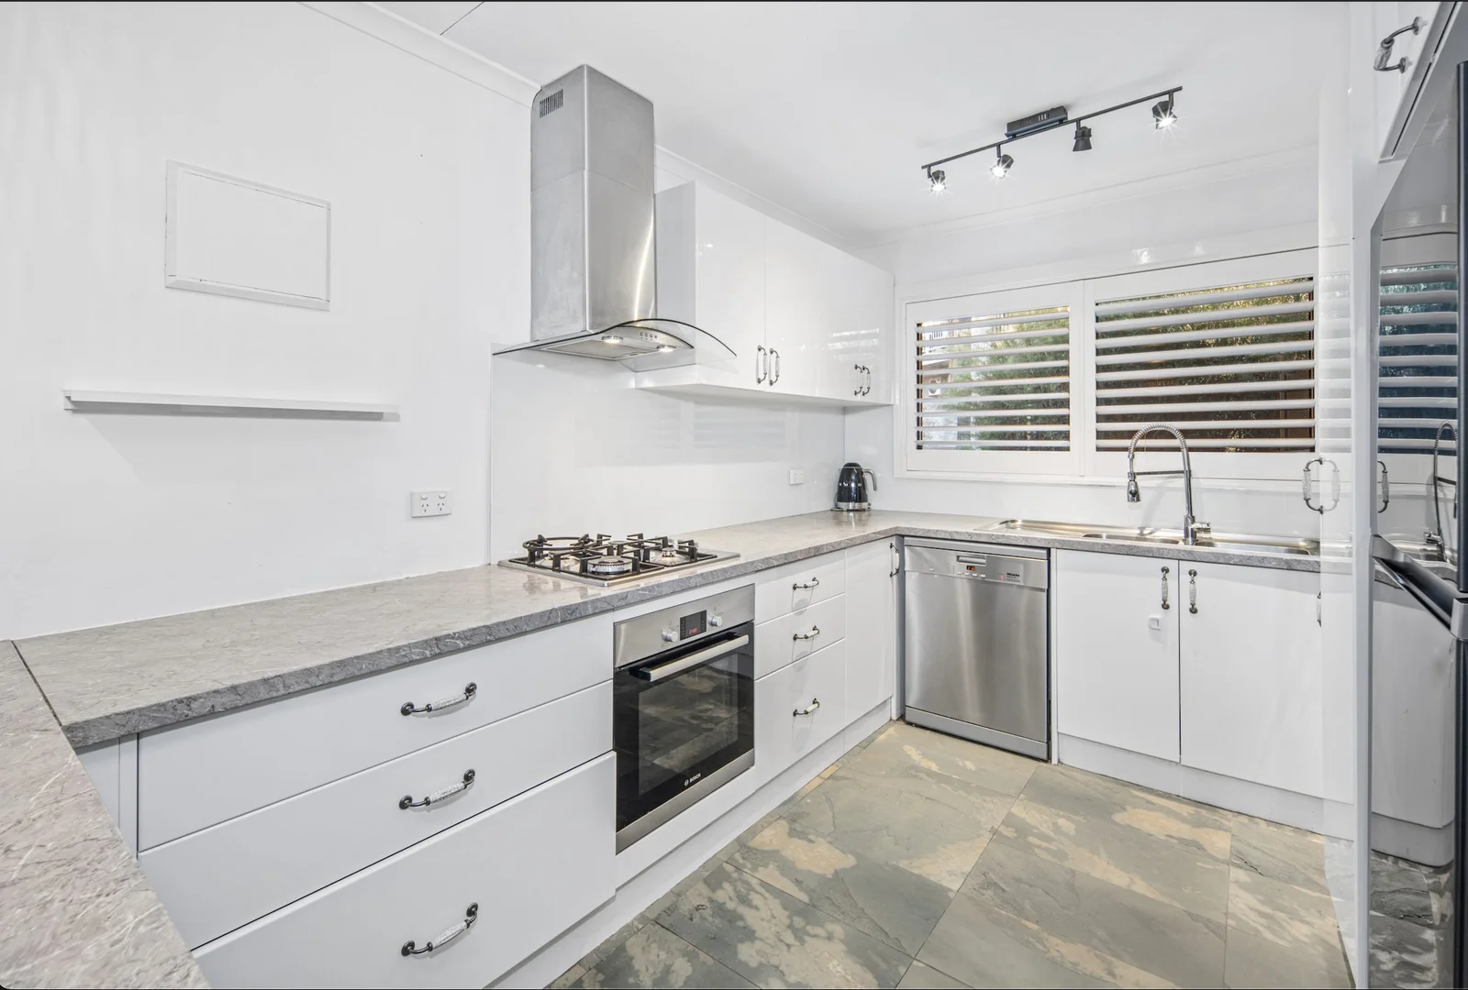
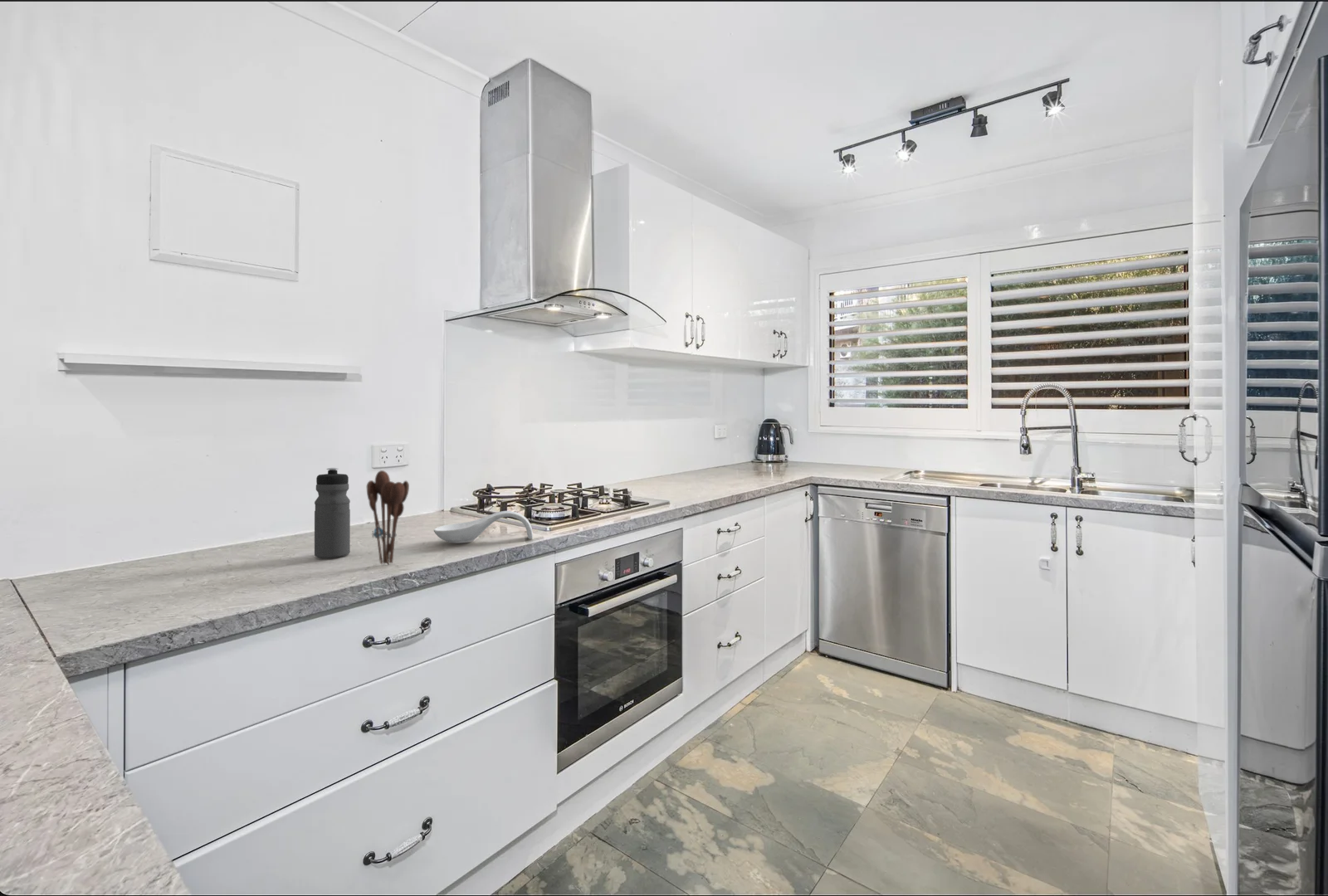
+ utensil holder [366,470,410,565]
+ water bottle [314,467,351,559]
+ spoon rest [432,510,534,544]
